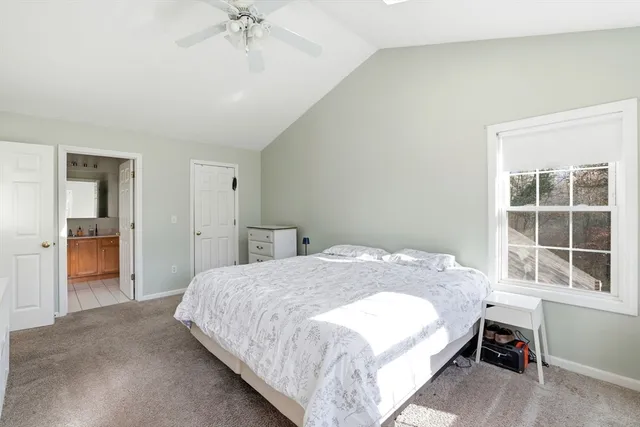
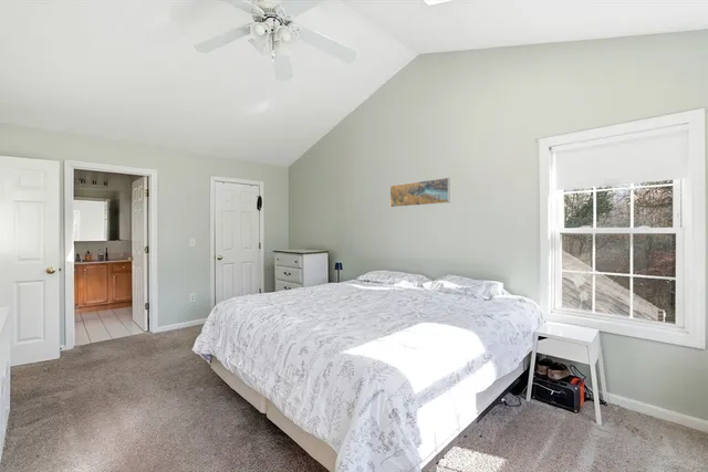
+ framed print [389,177,451,209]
